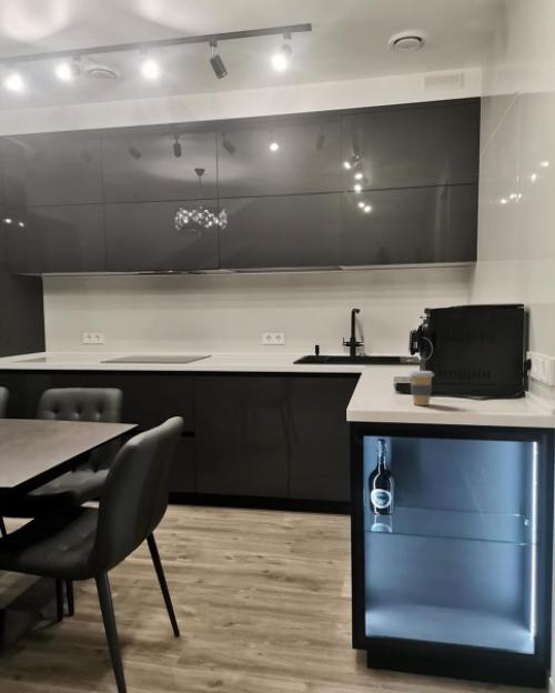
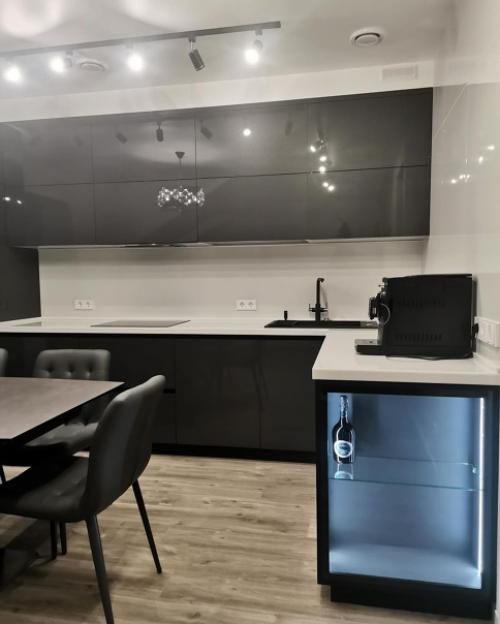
- coffee cup [407,370,435,406]
